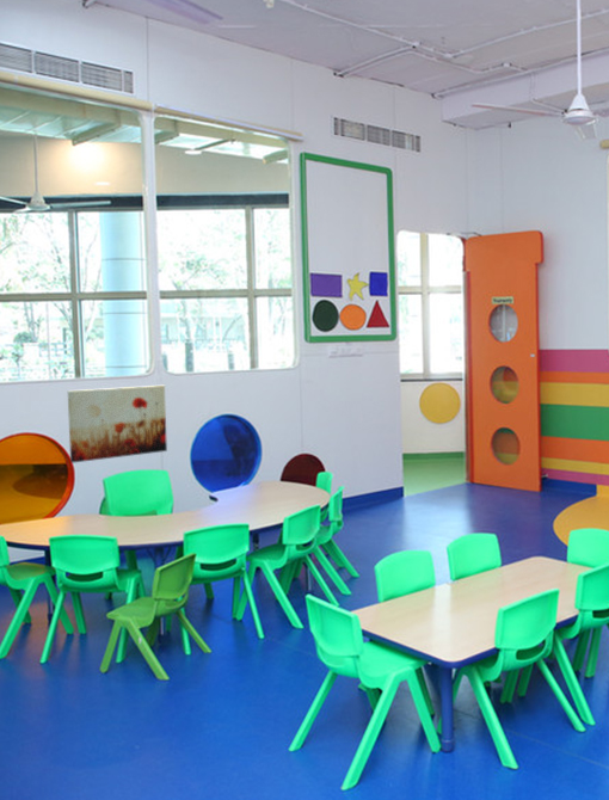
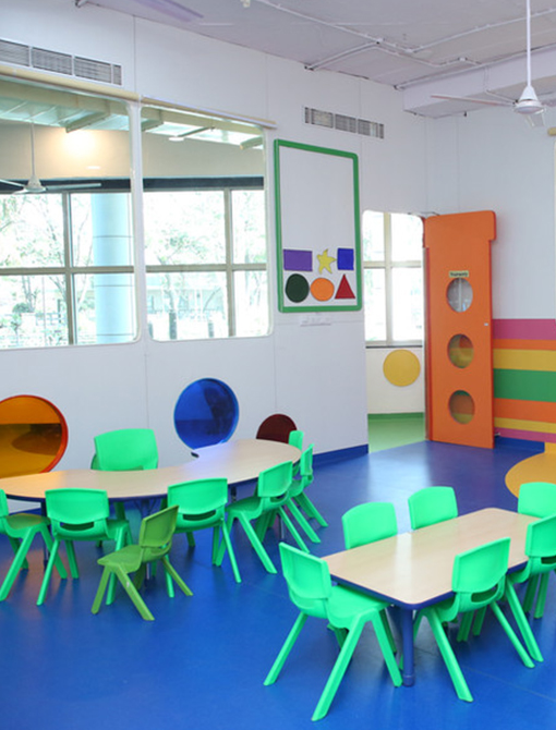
- wall art [67,383,168,464]
